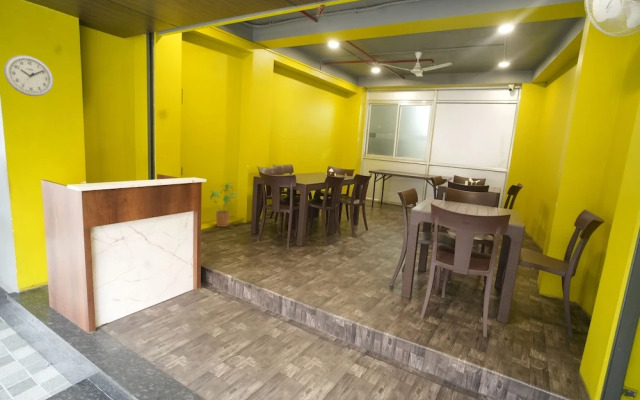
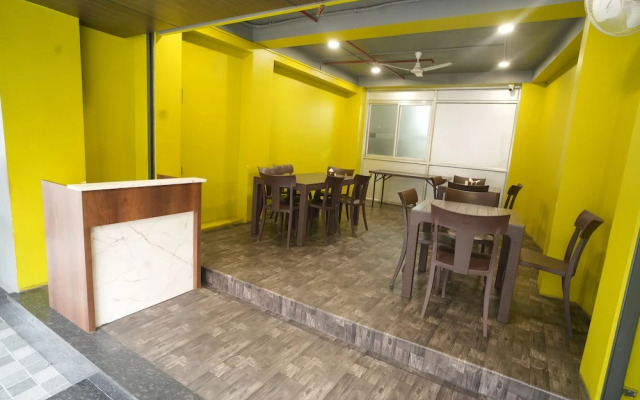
- wall clock [3,54,54,97]
- house plant [209,183,238,228]
